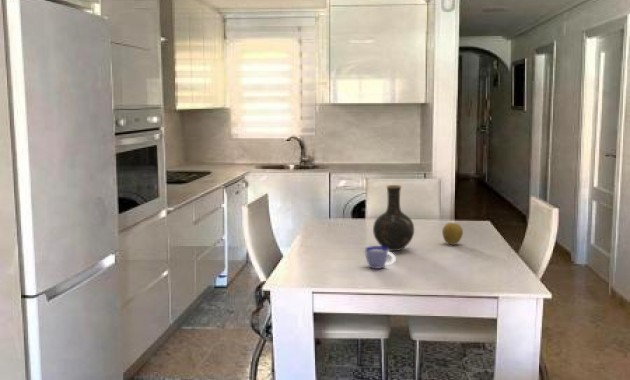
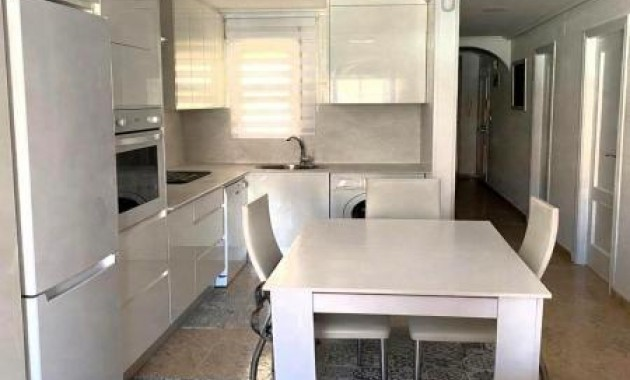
- fruit [441,222,464,246]
- cup [364,245,397,270]
- vase [372,184,415,252]
